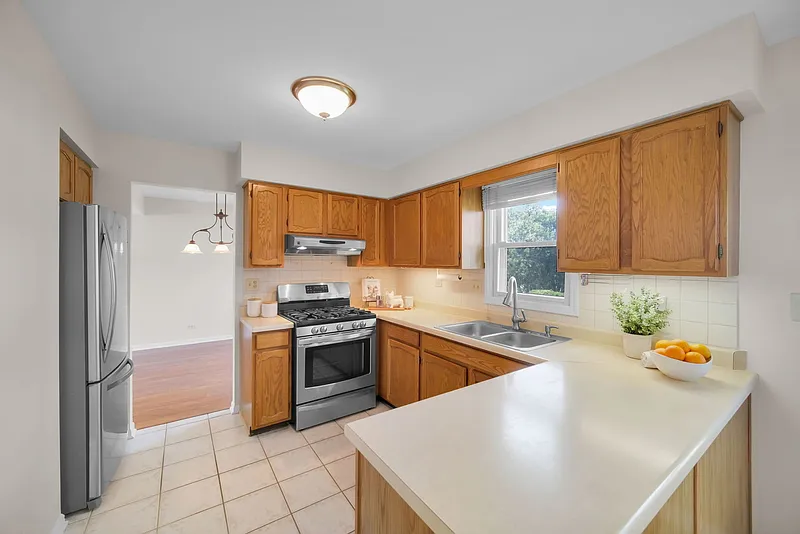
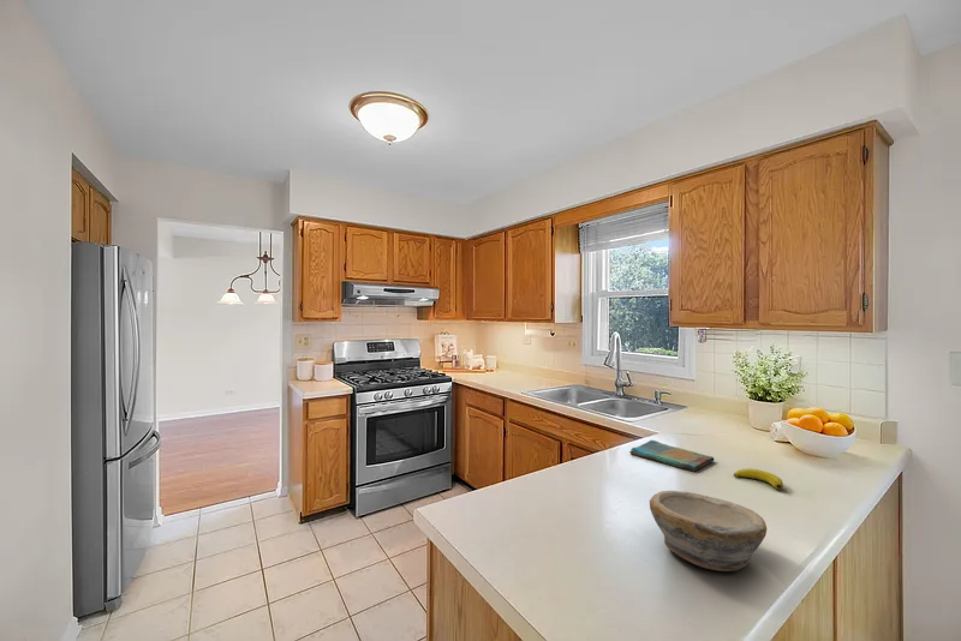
+ bowl [649,490,768,573]
+ dish towel [628,439,715,472]
+ banana [733,467,784,490]
